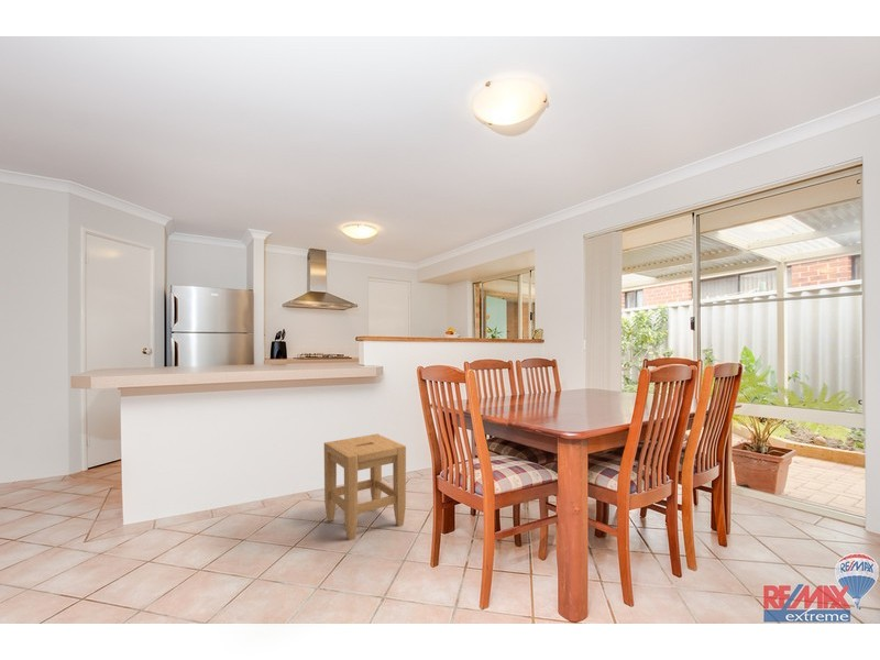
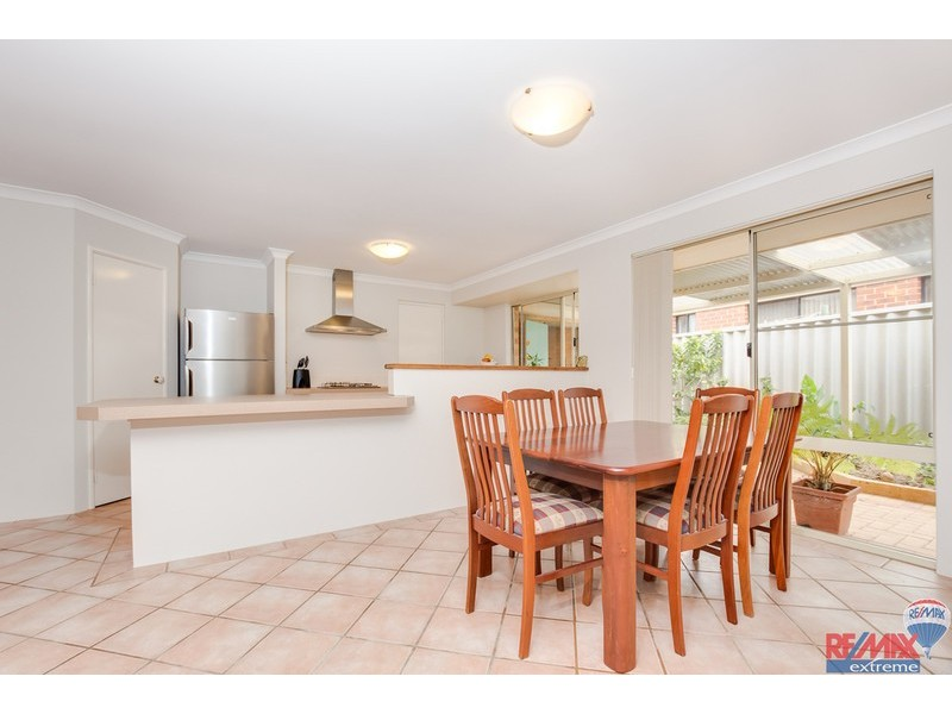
- stool [323,433,407,541]
